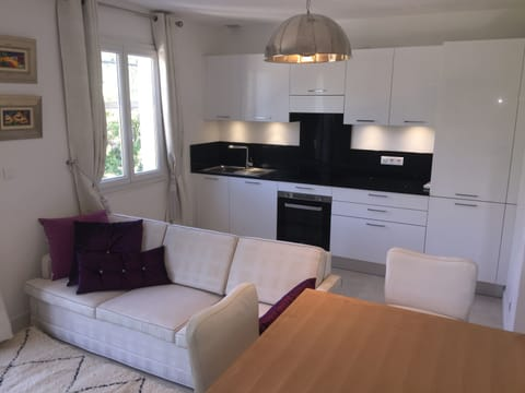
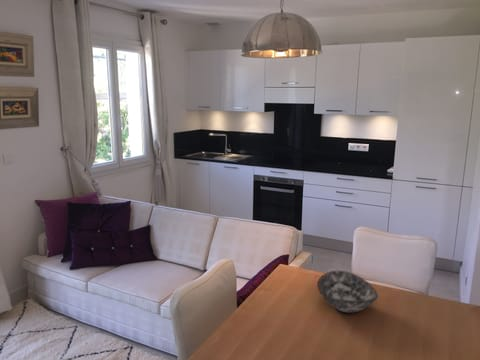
+ bowl [316,270,379,313]
